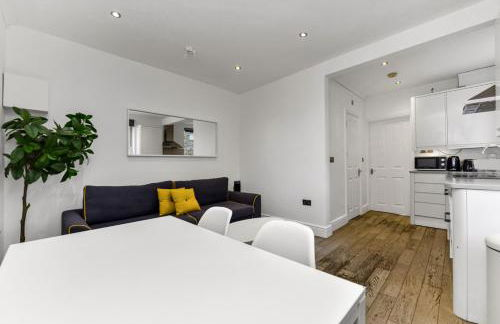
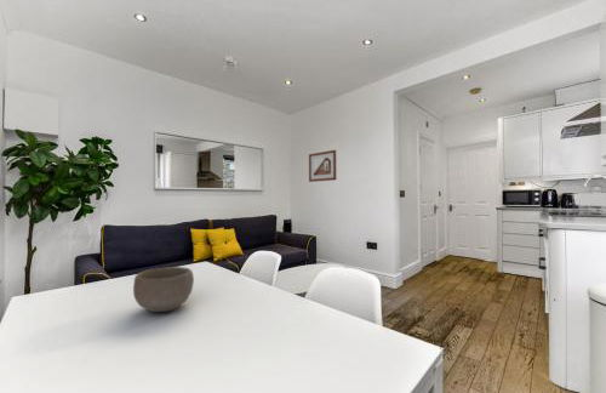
+ bowl [132,266,195,313]
+ picture frame [308,149,338,183]
